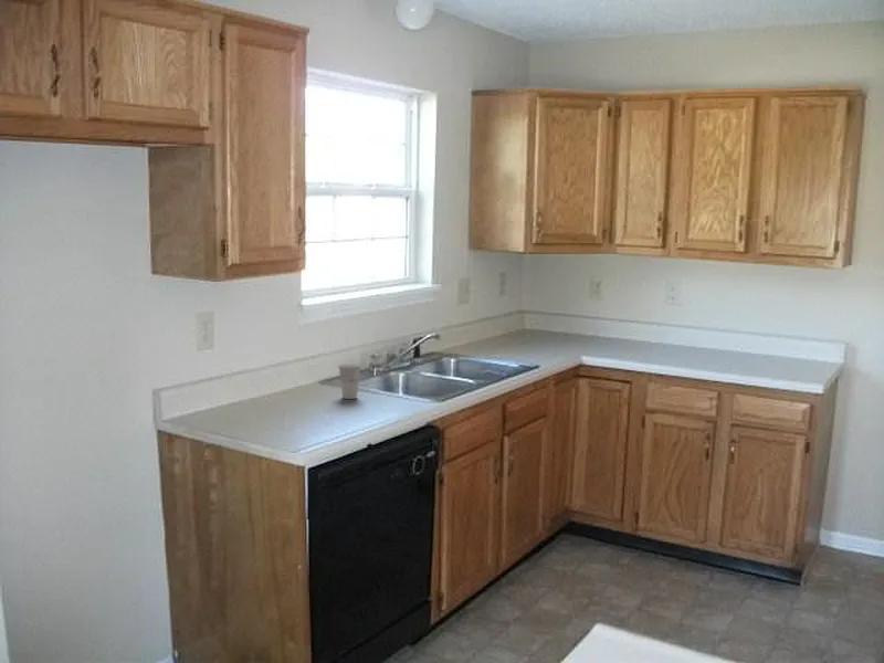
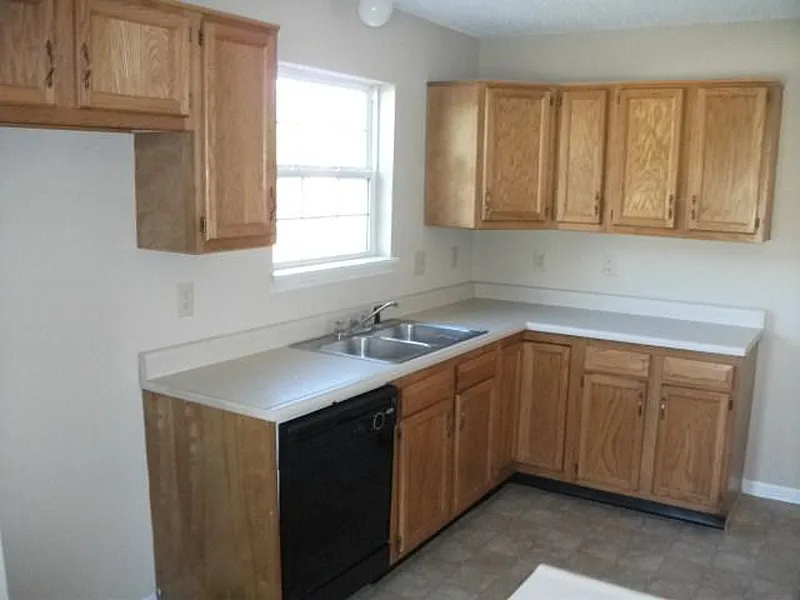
- cup [337,362,362,400]
